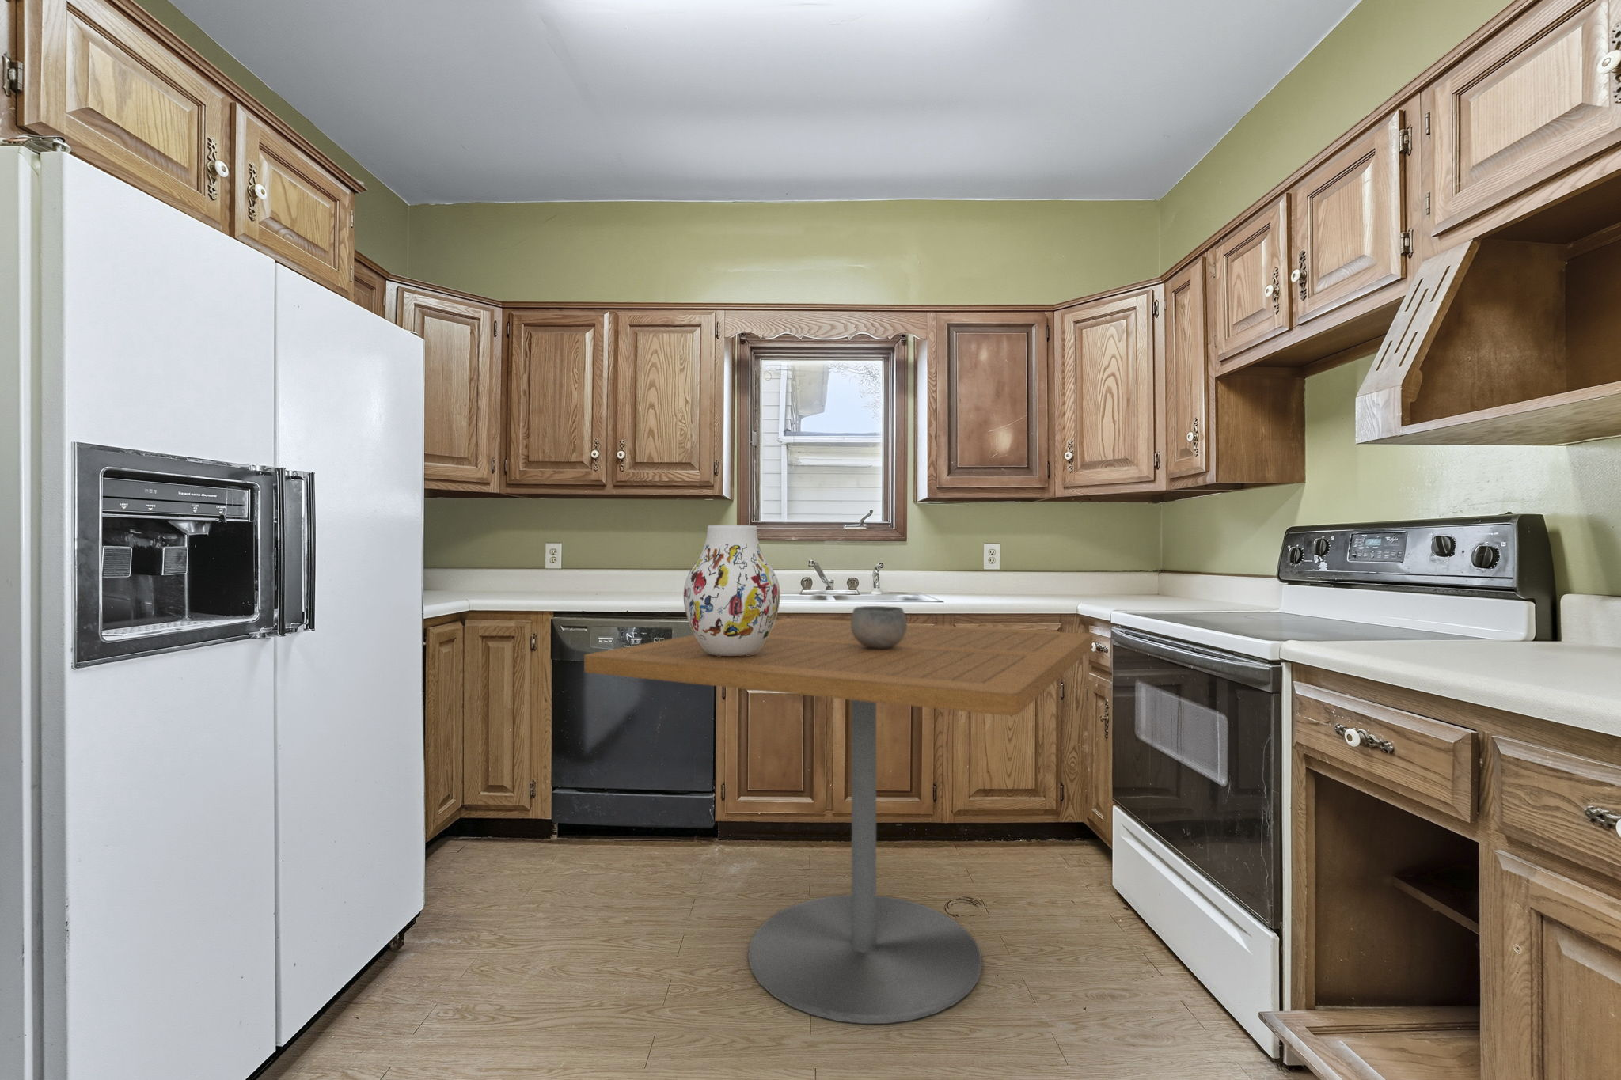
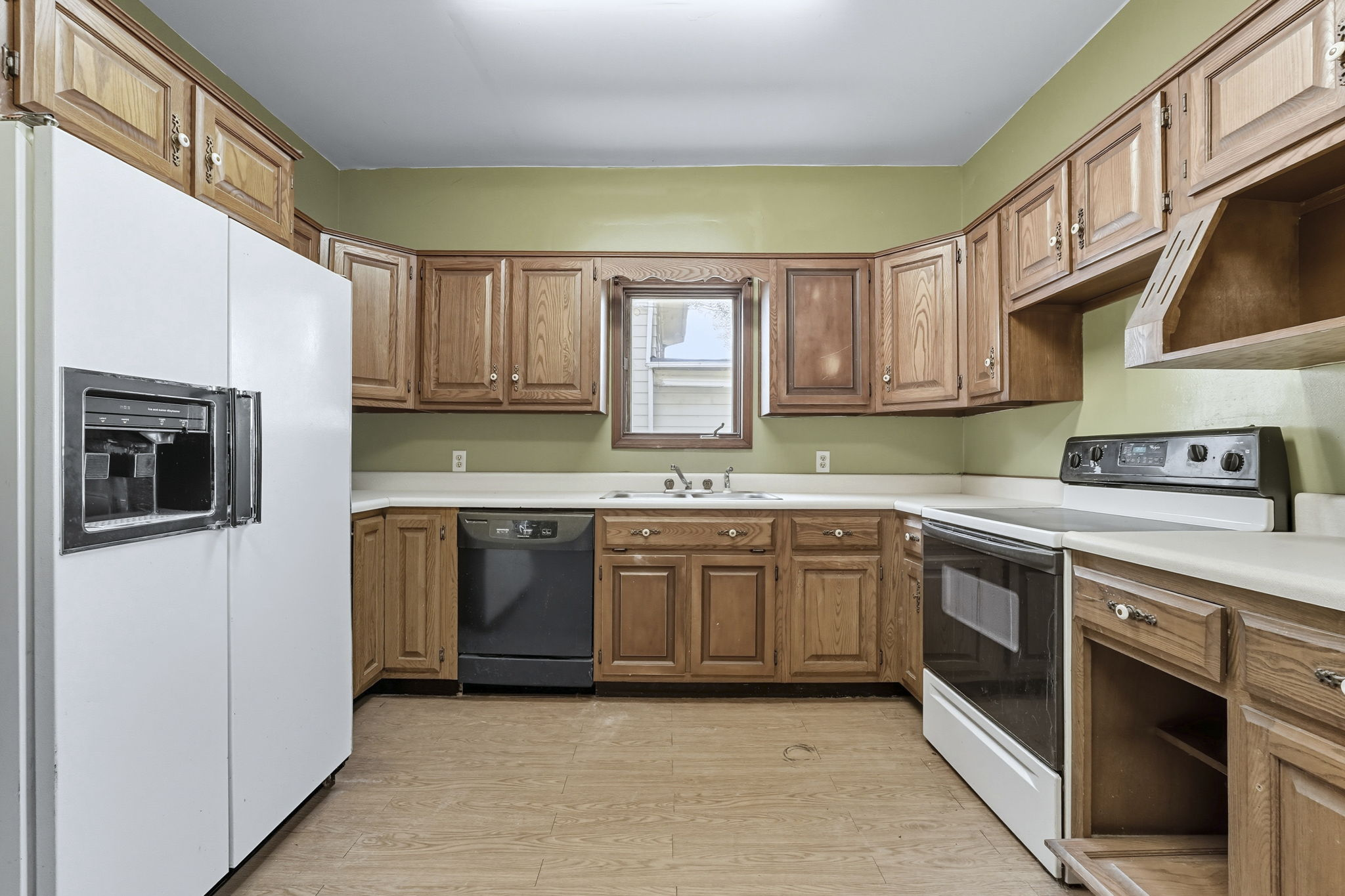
- bowl [850,605,908,648]
- vase [683,524,781,657]
- dining table [583,617,1093,1025]
